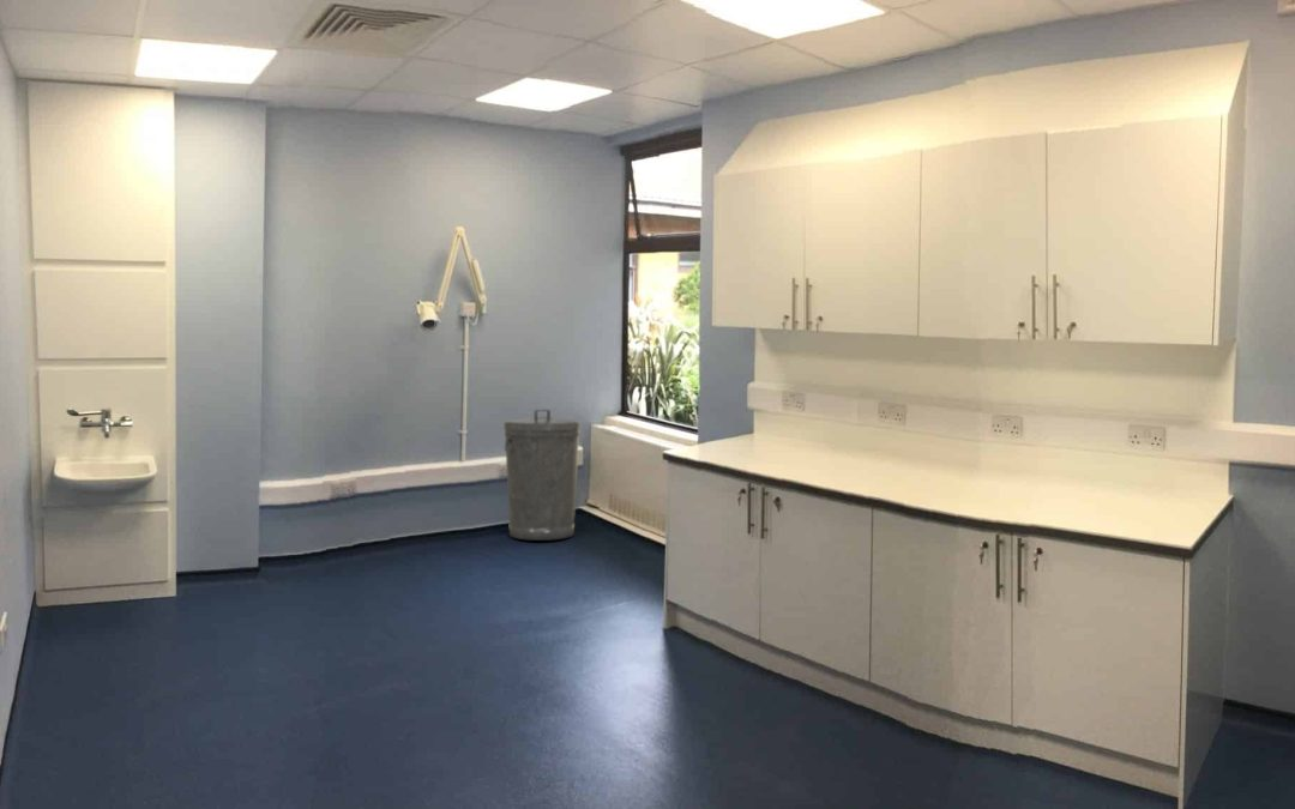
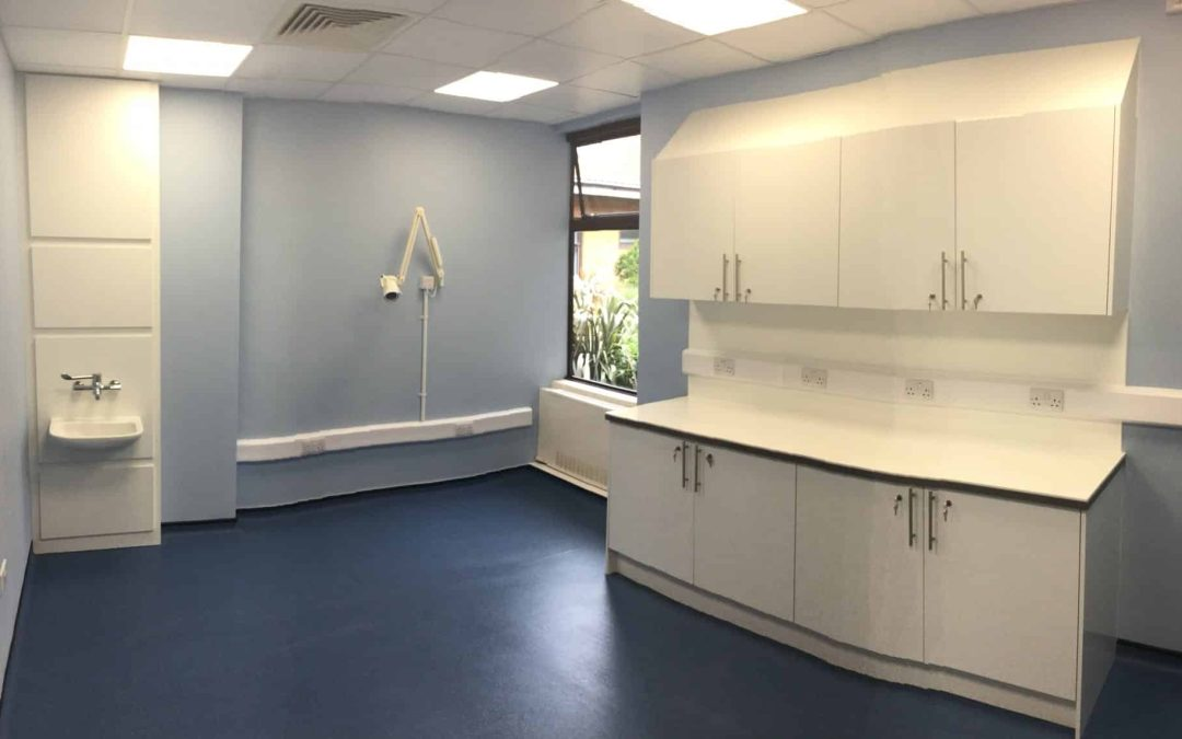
- trash can [502,409,582,542]
